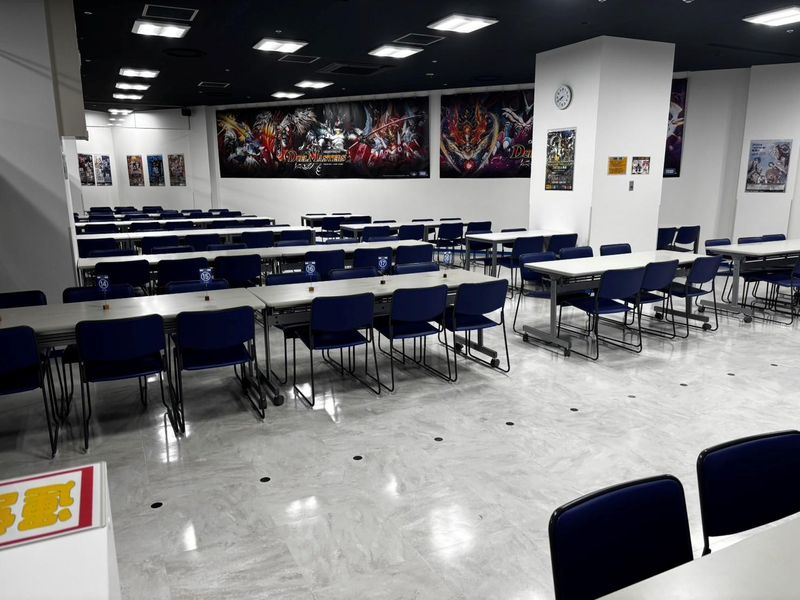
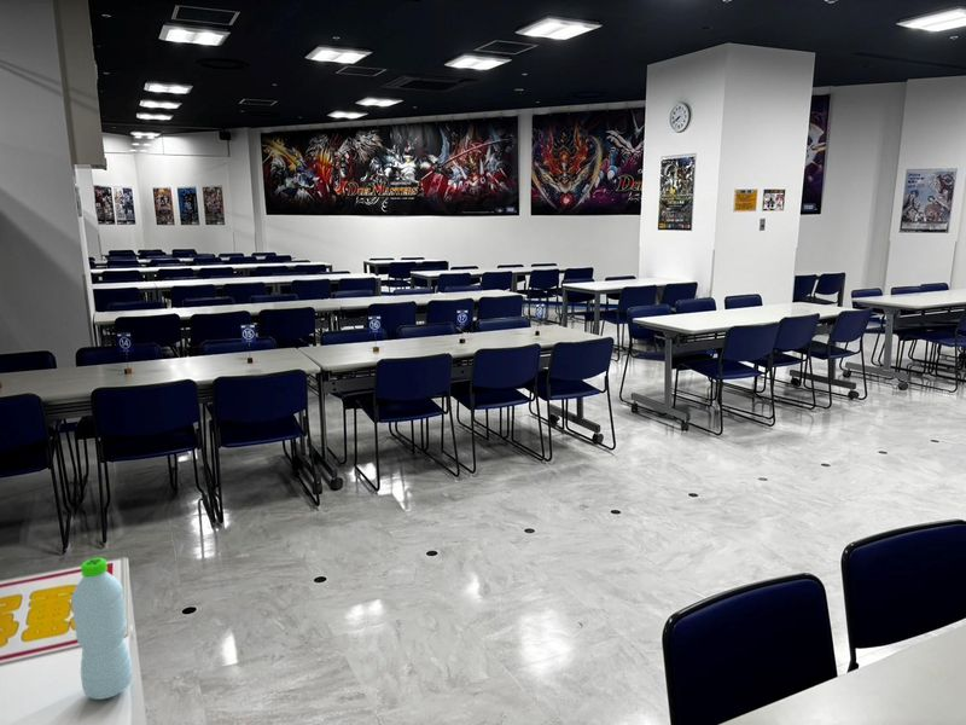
+ water bottle [70,557,134,701]
